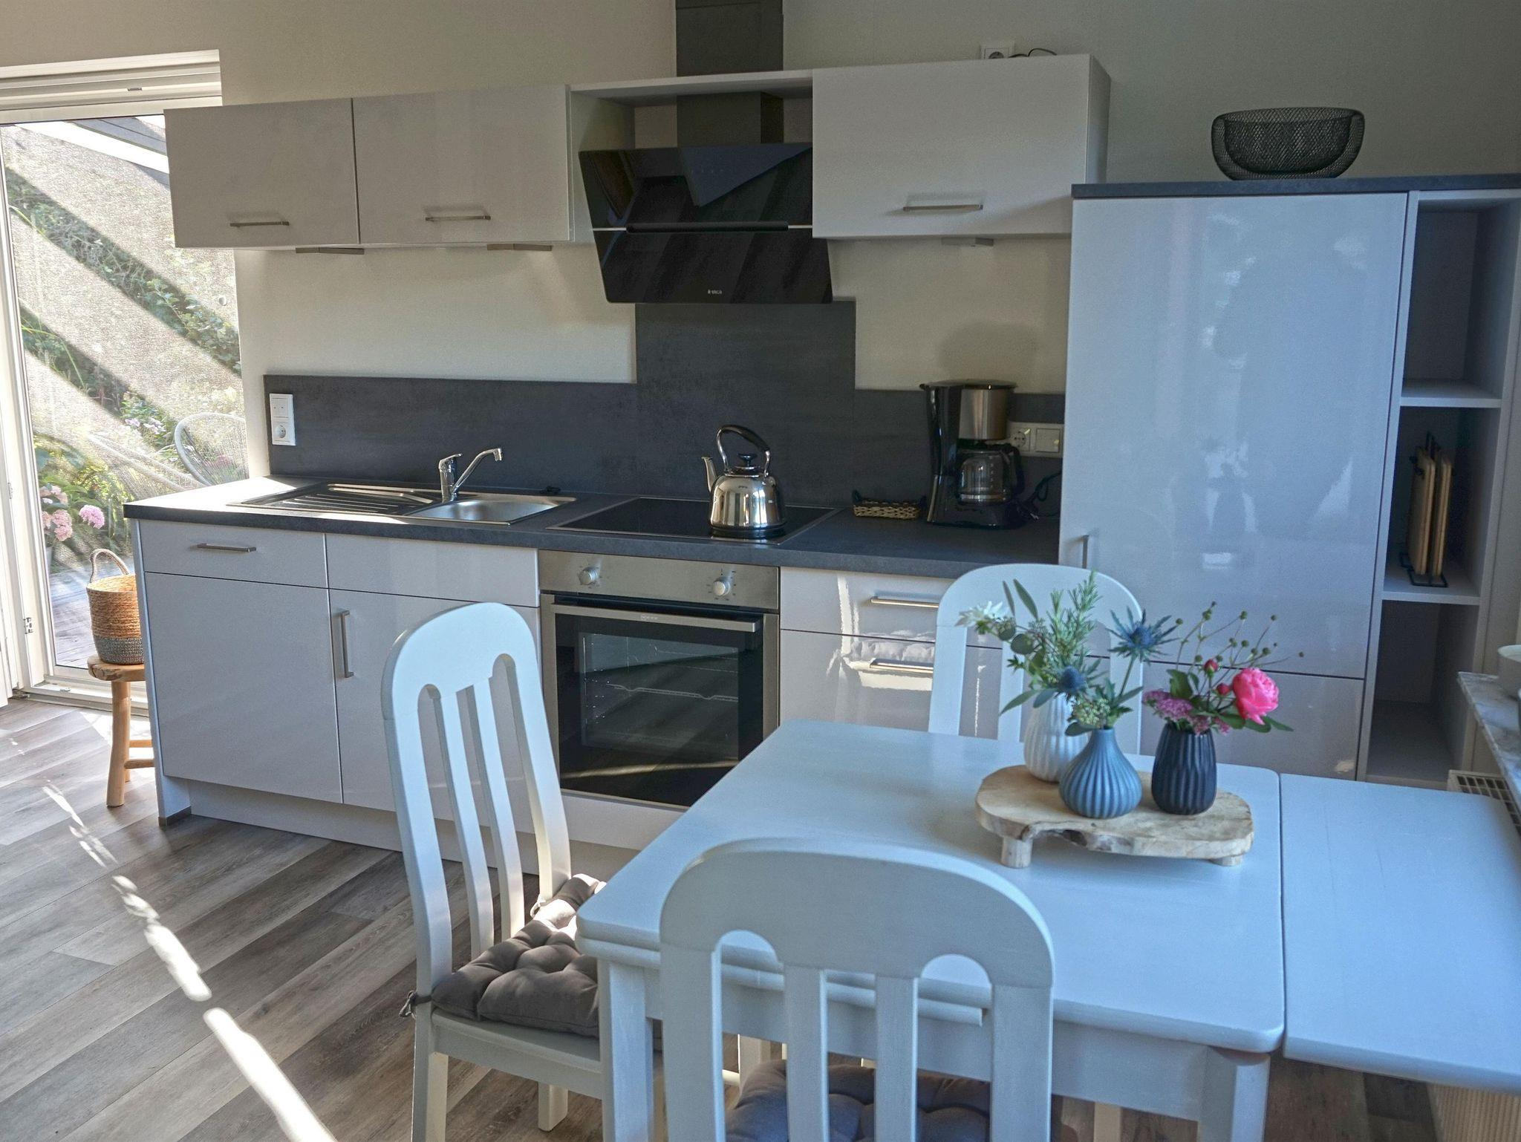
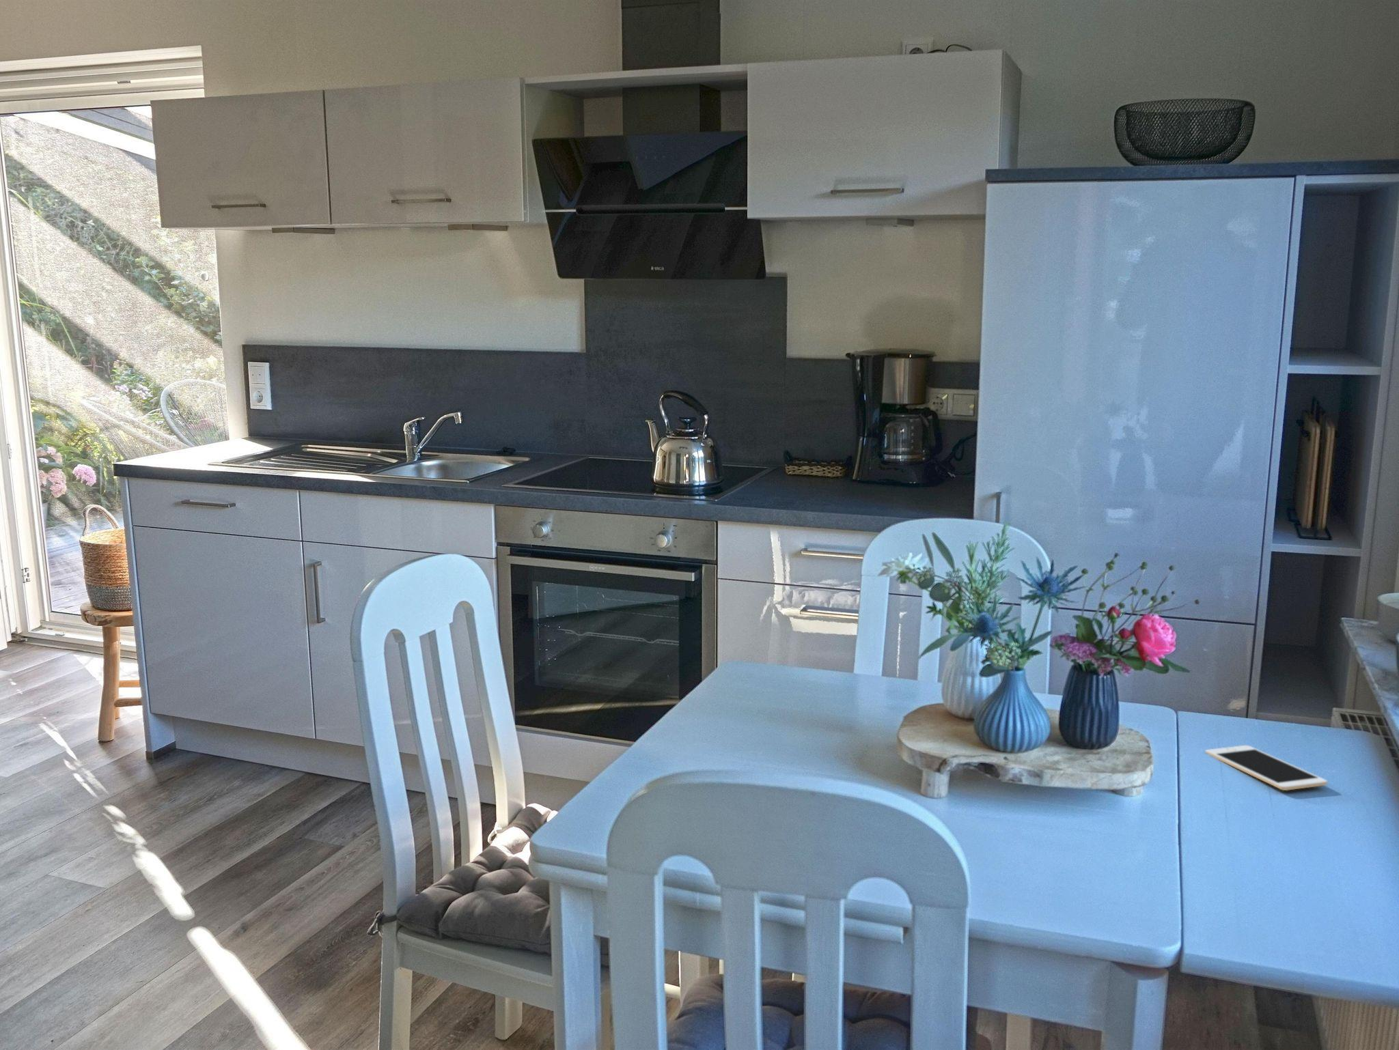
+ cell phone [1205,744,1328,791]
